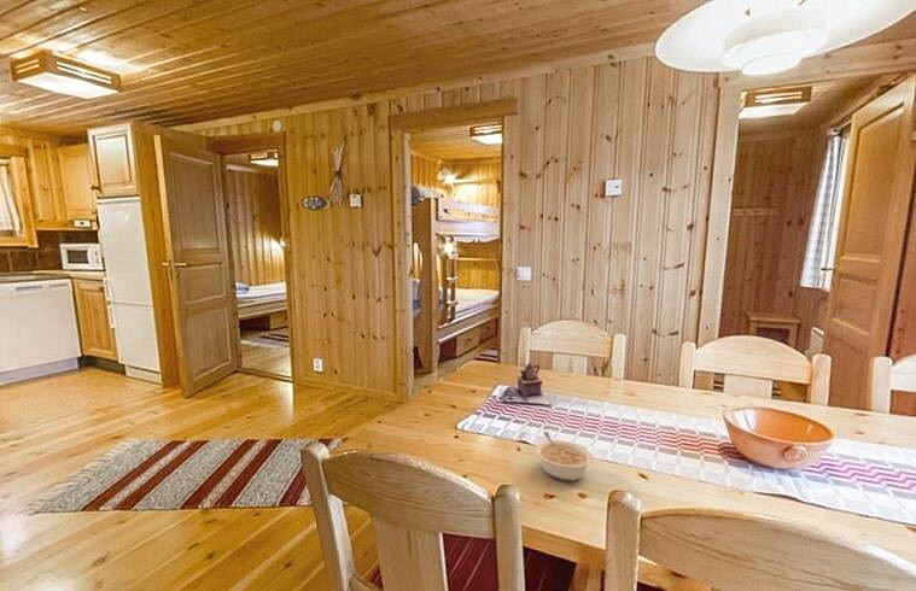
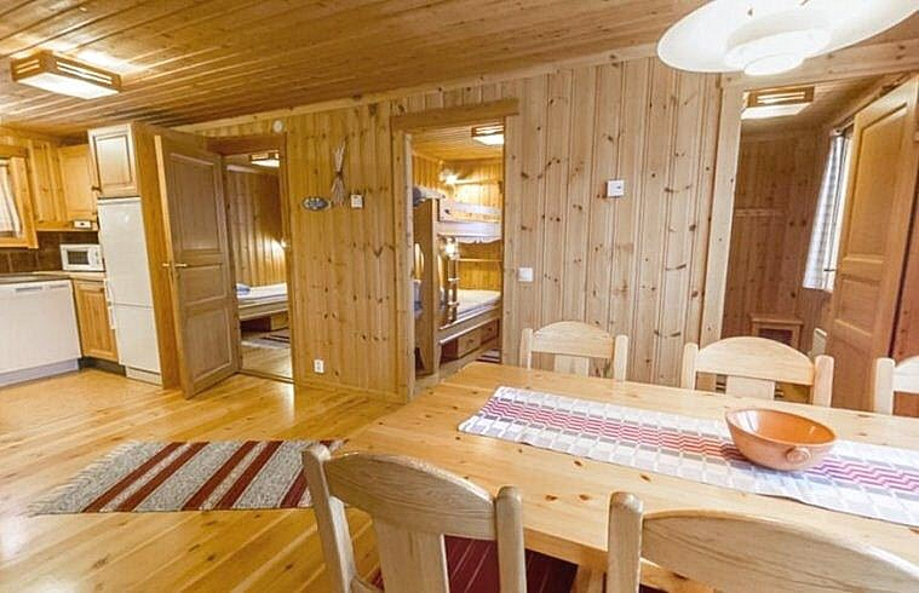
- legume [535,431,594,482]
- teapot [501,362,553,406]
